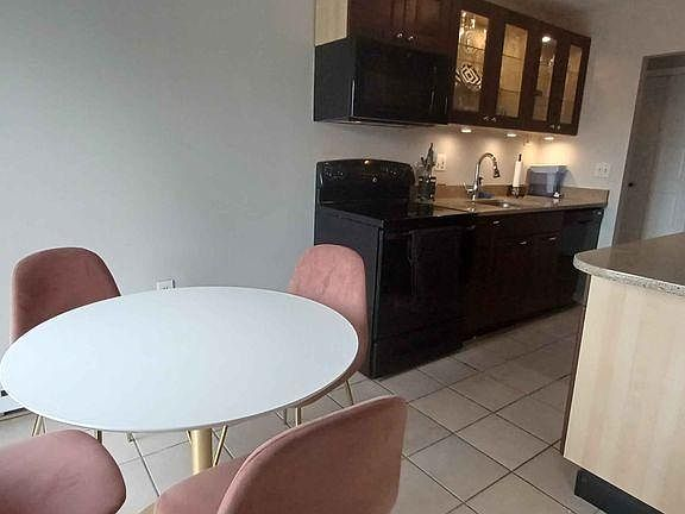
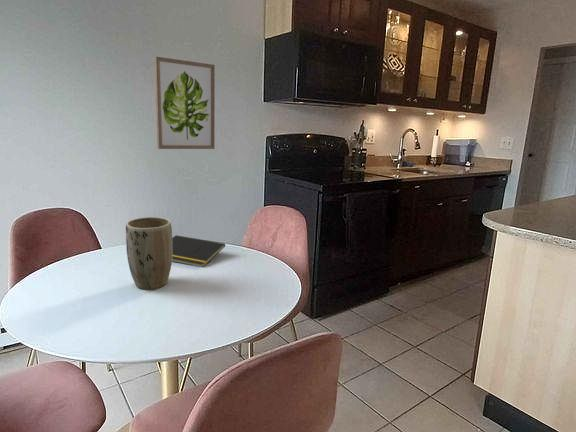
+ notepad [172,234,226,268]
+ wall art [153,56,216,150]
+ plant pot [125,216,173,290]
